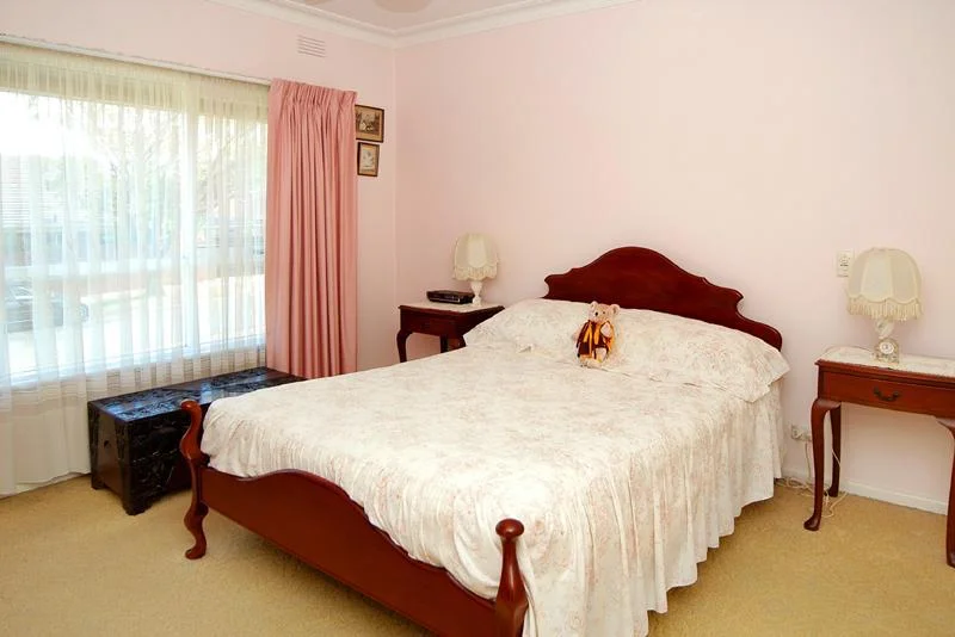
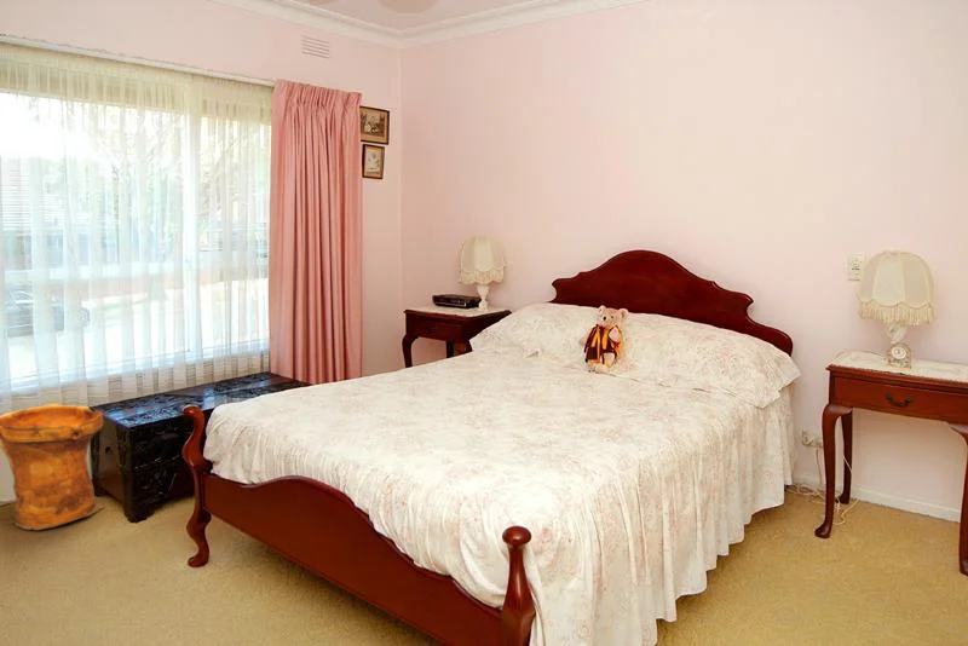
+ woven basket [0,403,105,531]
